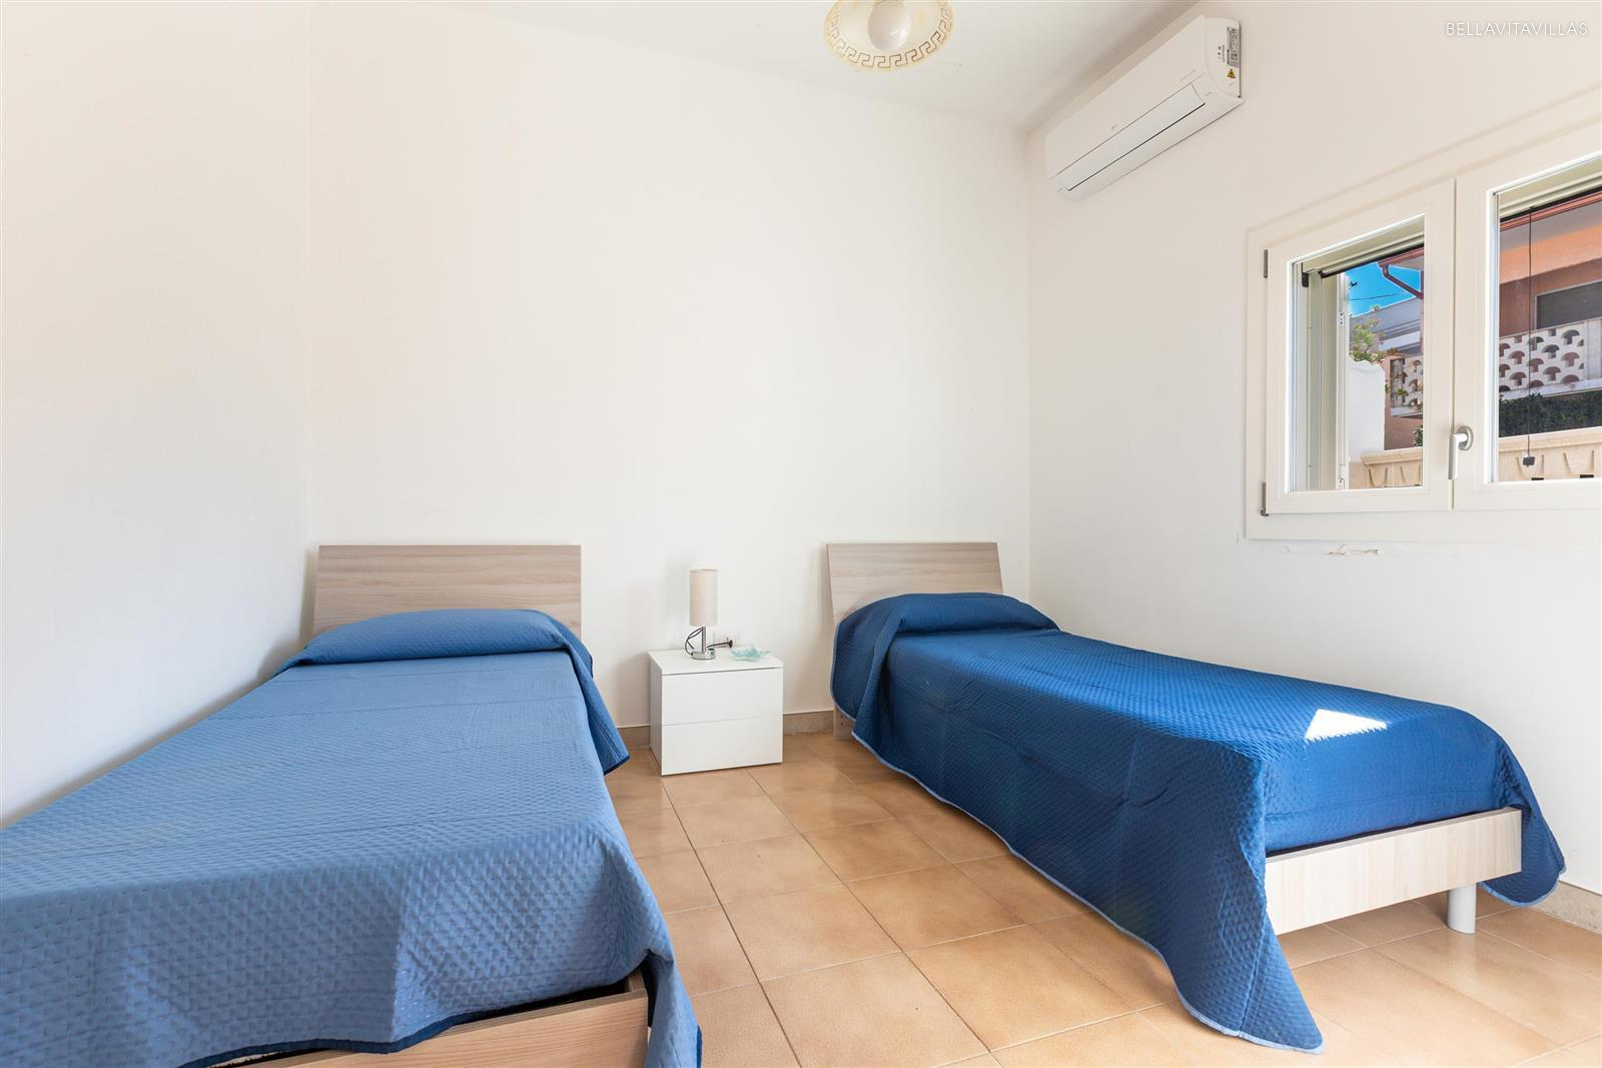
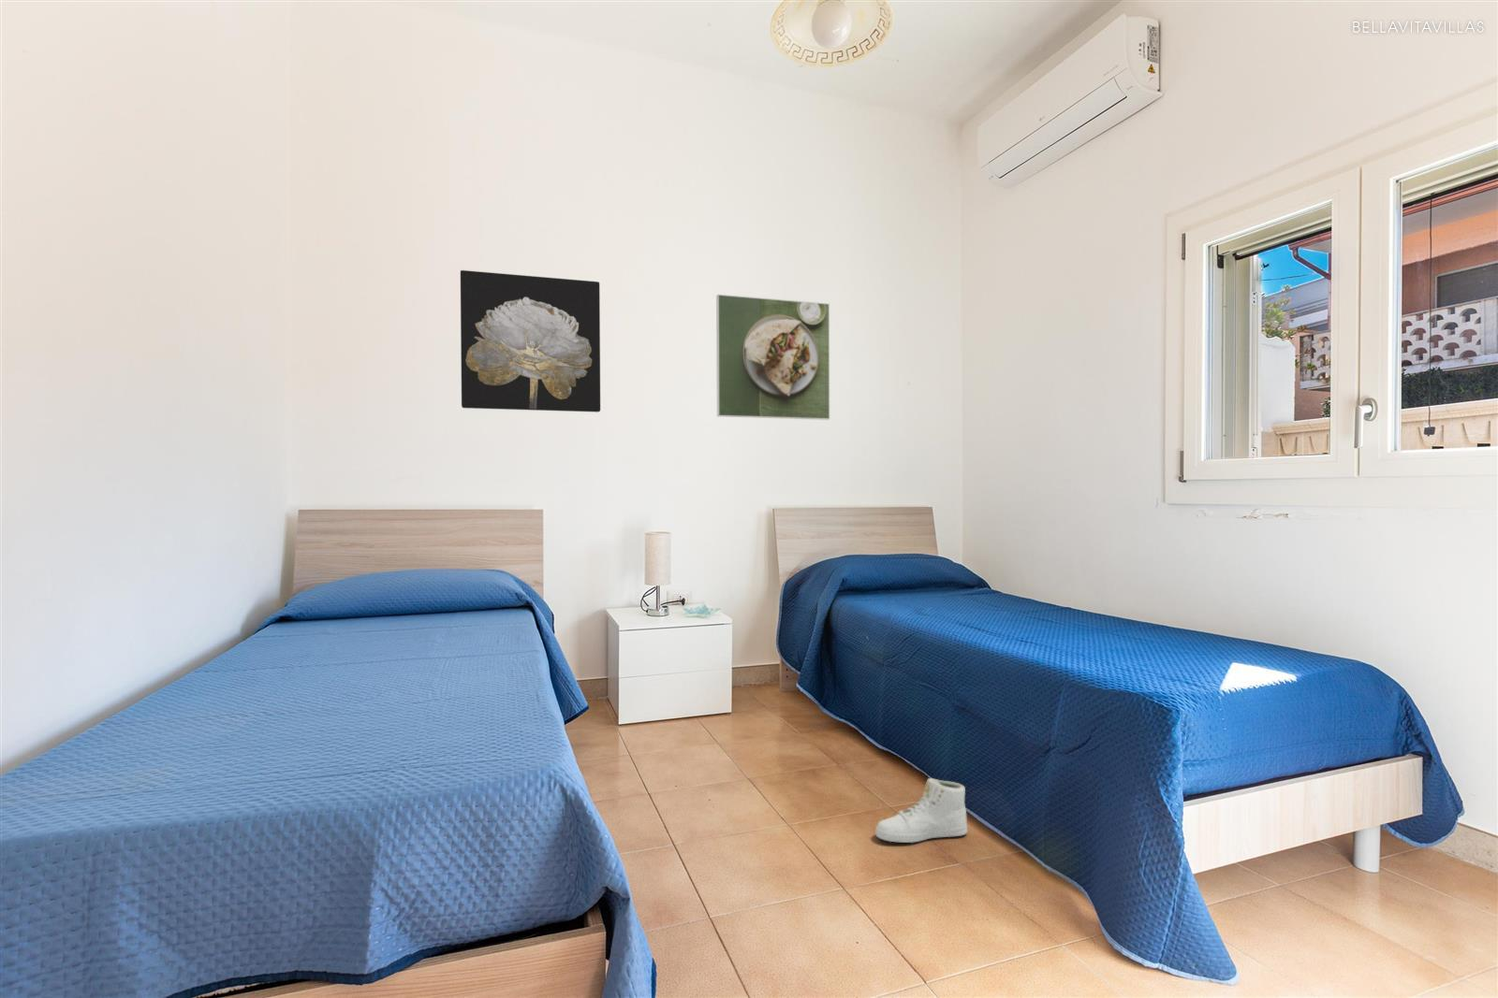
+ sneaker [875,777,969,843]
+ wall art [459,270,601,413]
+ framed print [716,294,830,421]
